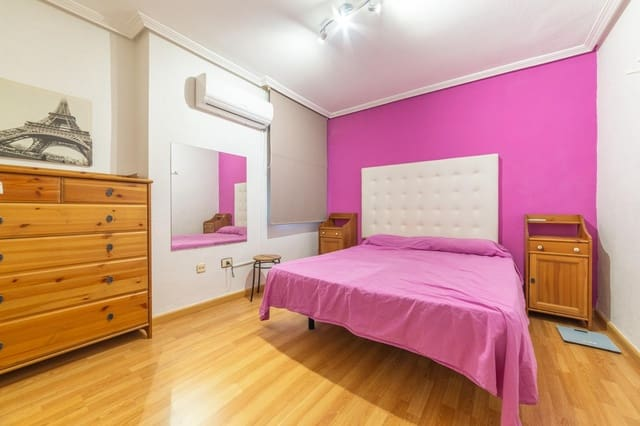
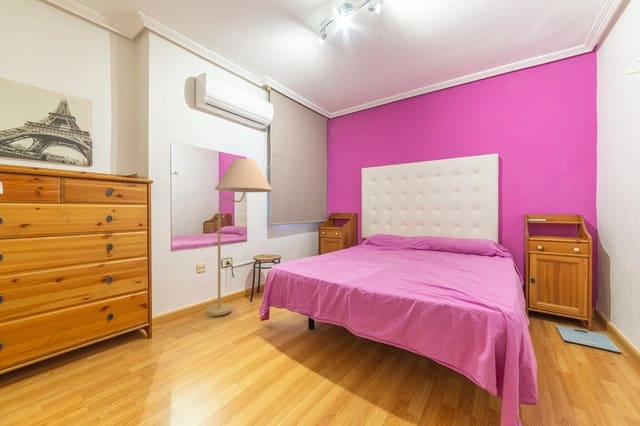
+ floor lamp [205,158,273,316]
